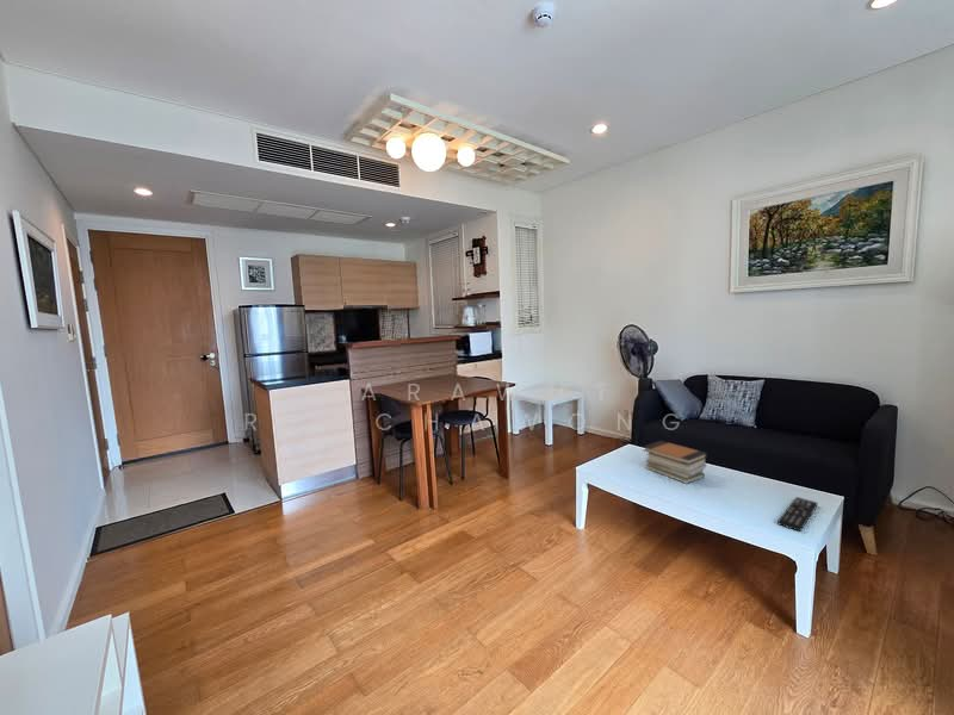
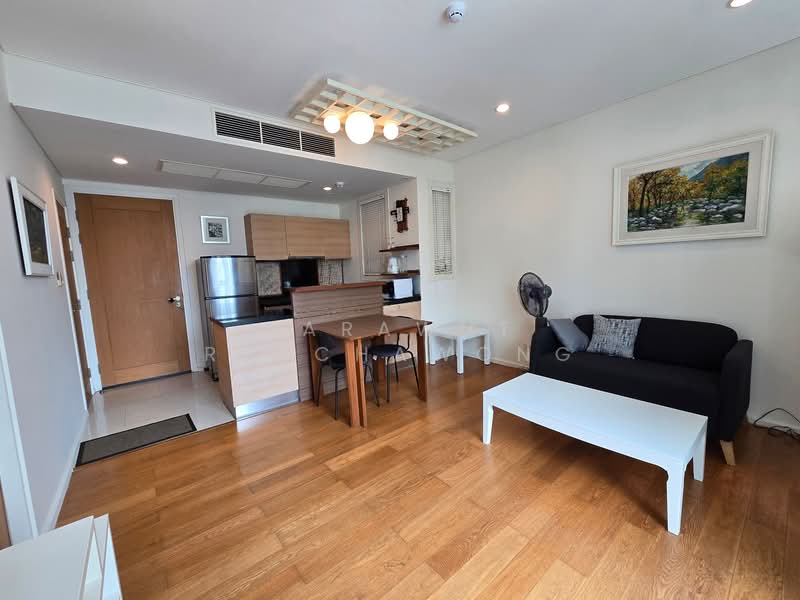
- book stack [642,440,708,485]
- remote control [776,496,818,533]
